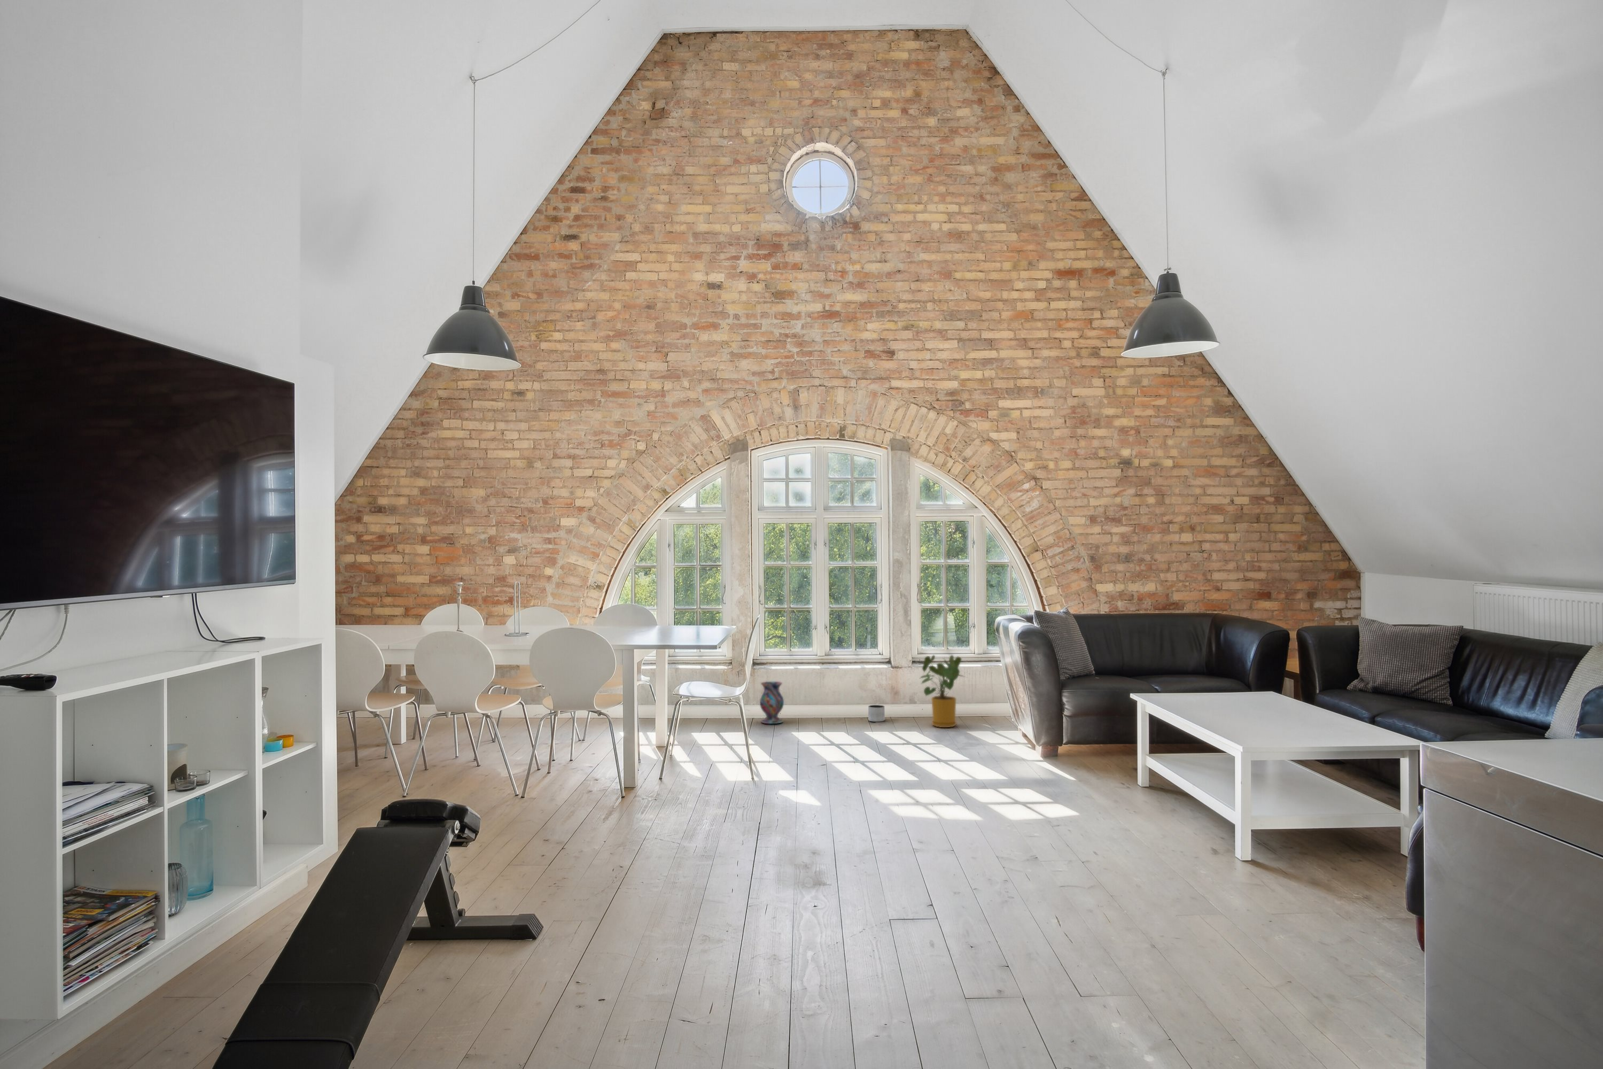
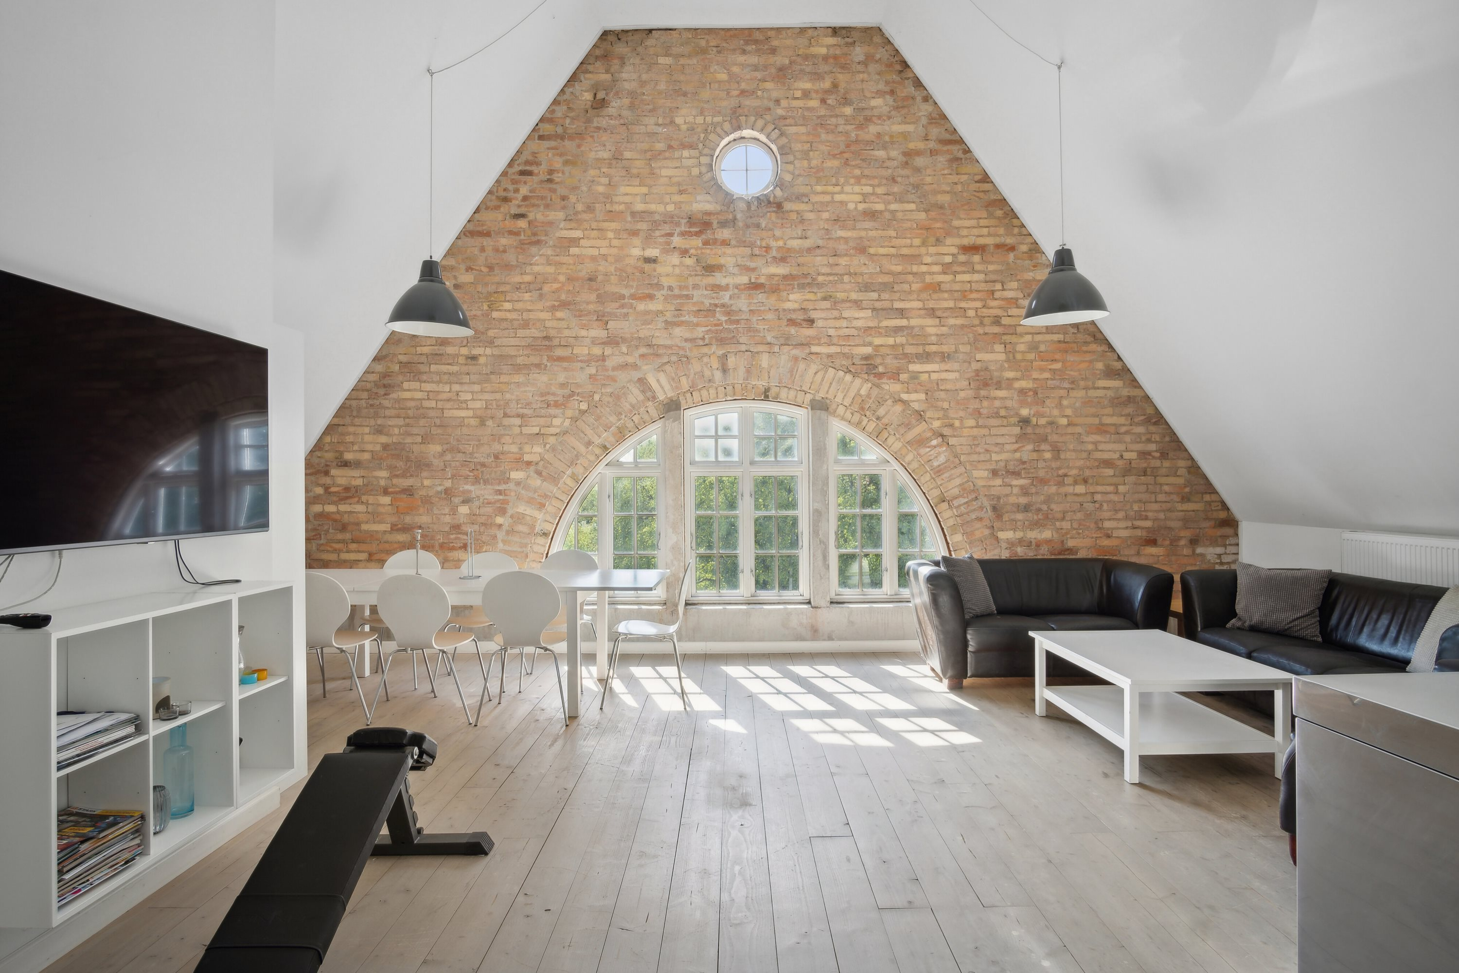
- house plant [920,655,967,728]
- planter [868,704,885,723]
- vase [760,681,785,724]
